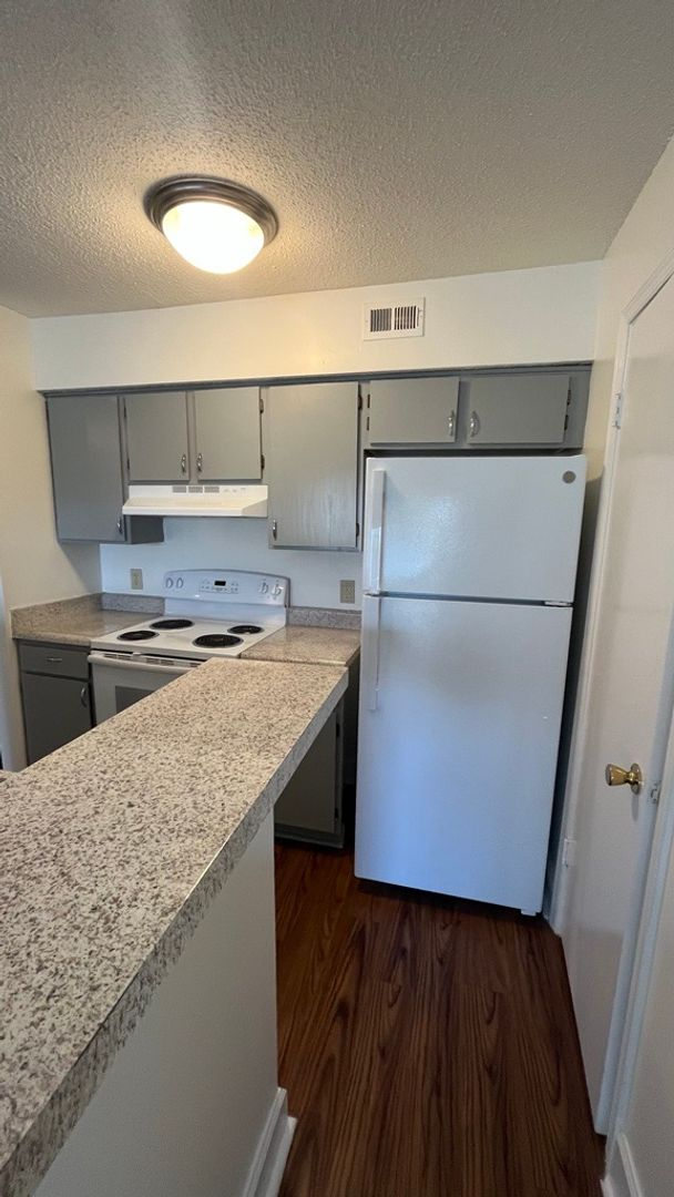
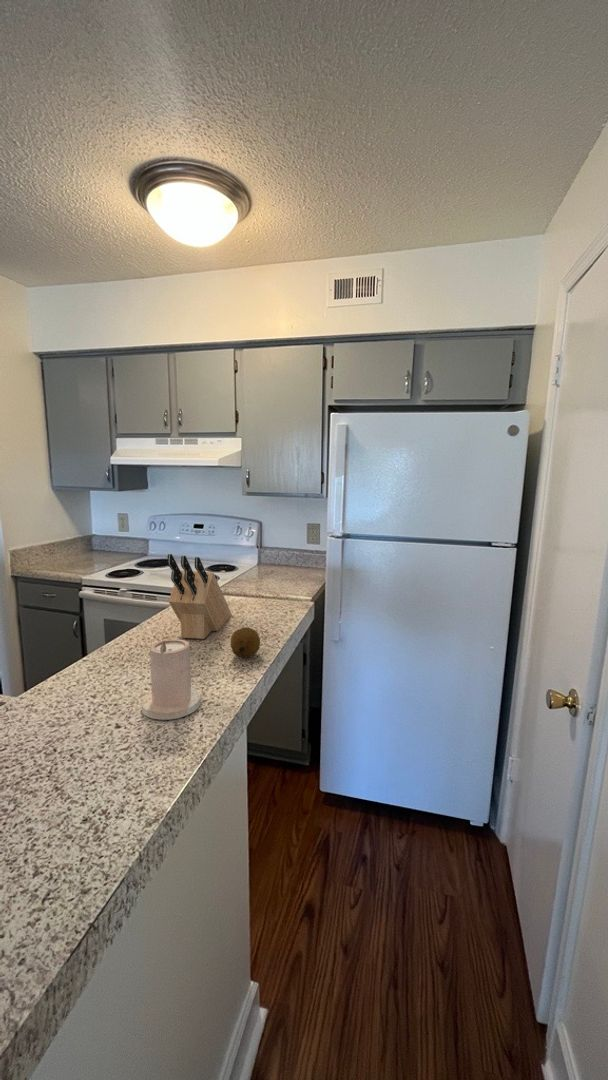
+ knife block [166,553,232,640]
+ fruit [230,627,261,659]
+ candle [141,638,201,721]
